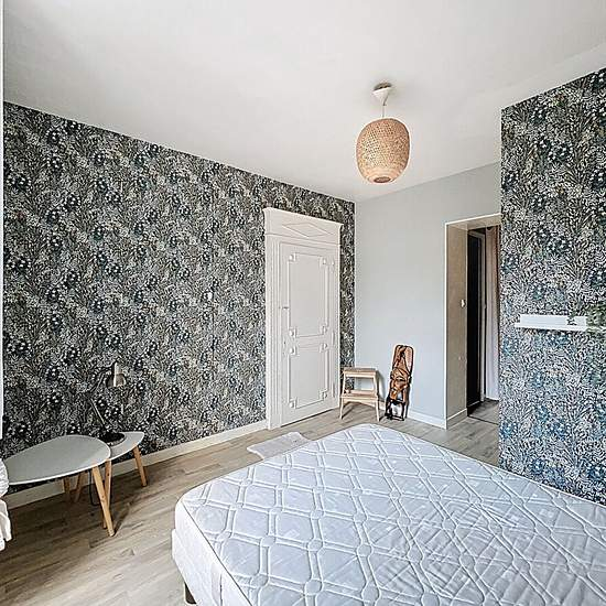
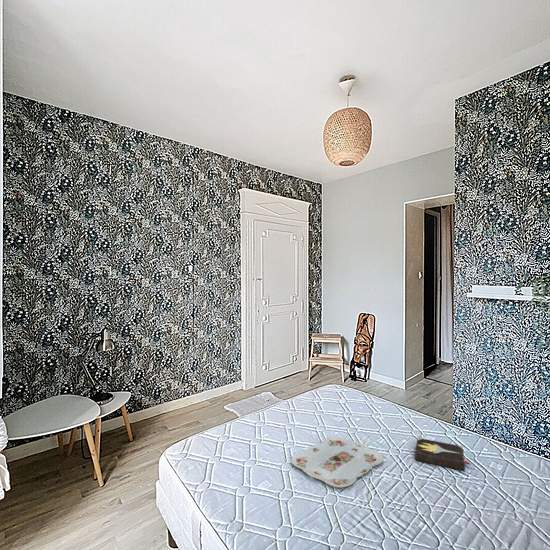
+ serving tray [290,436,384,488]
+ hardback book [413,436,472,472]
